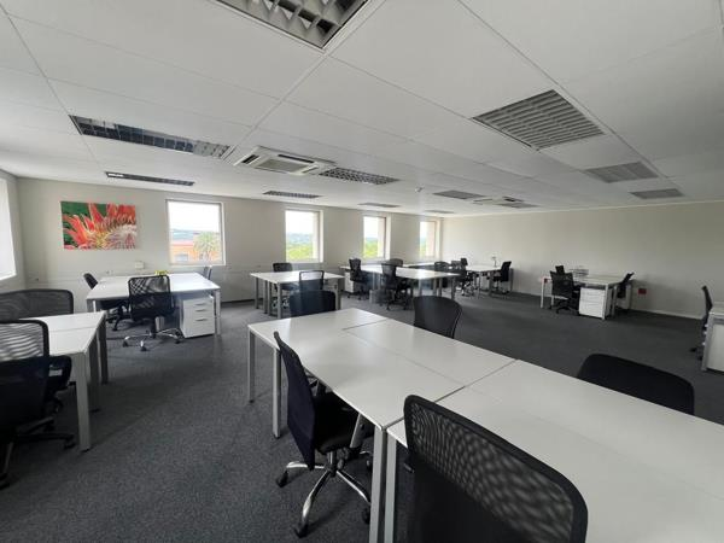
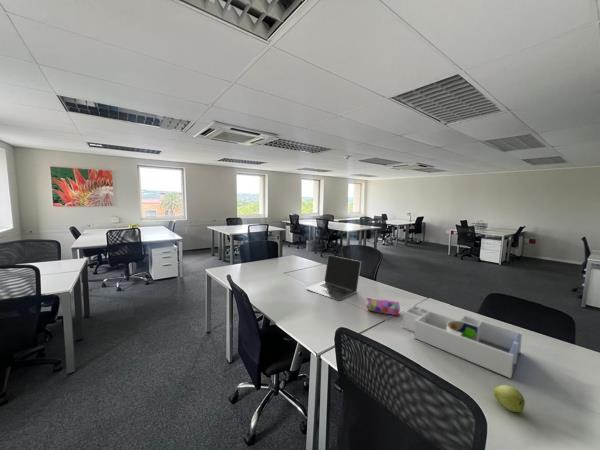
+ desk organizer [401,304,523,379]
+ pencil case [366,297,401,316]
+ laptop [305,254,362,301]
+ apple [493,384,526,413]
